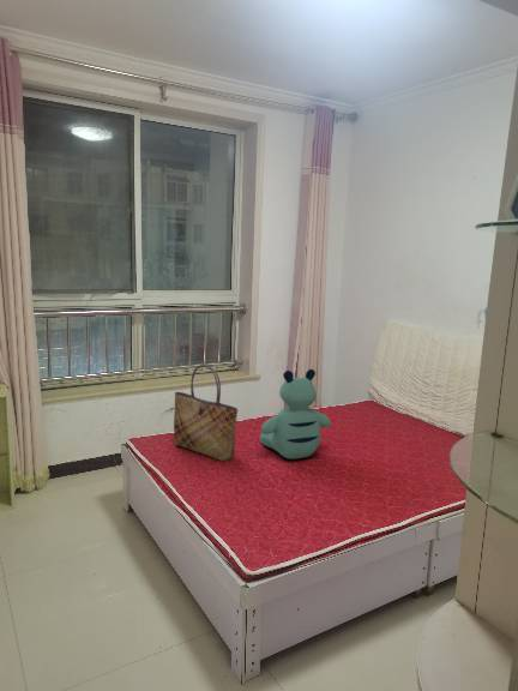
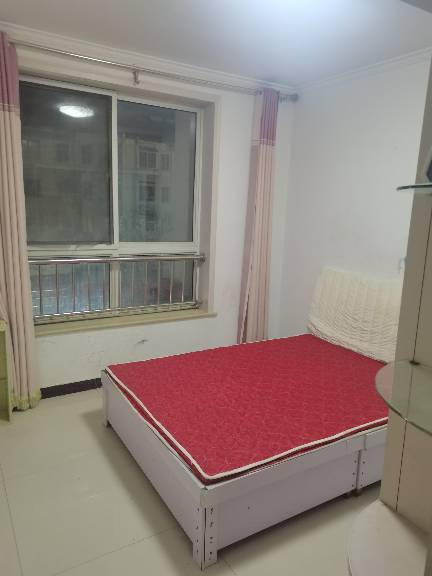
- tote bag [173,363,239,462]
- bear [259,368,332,461]
